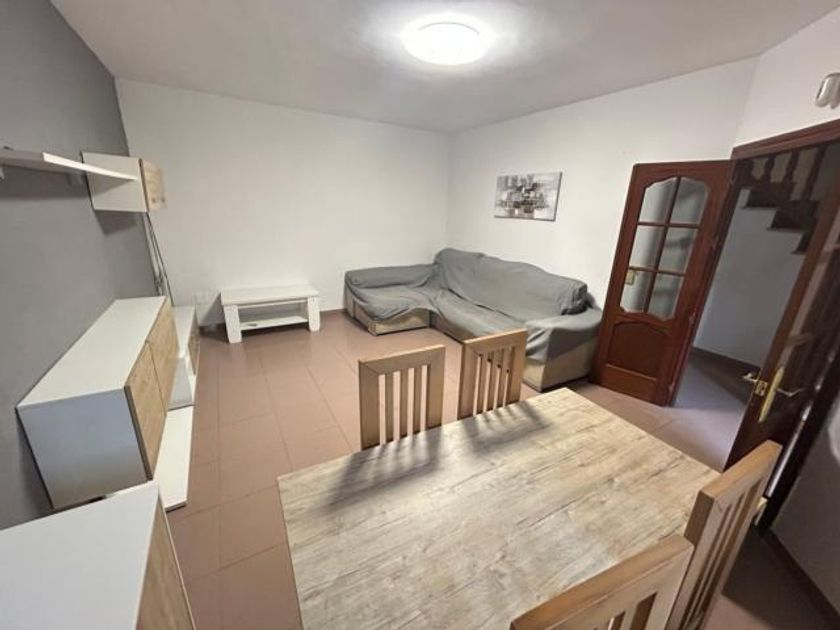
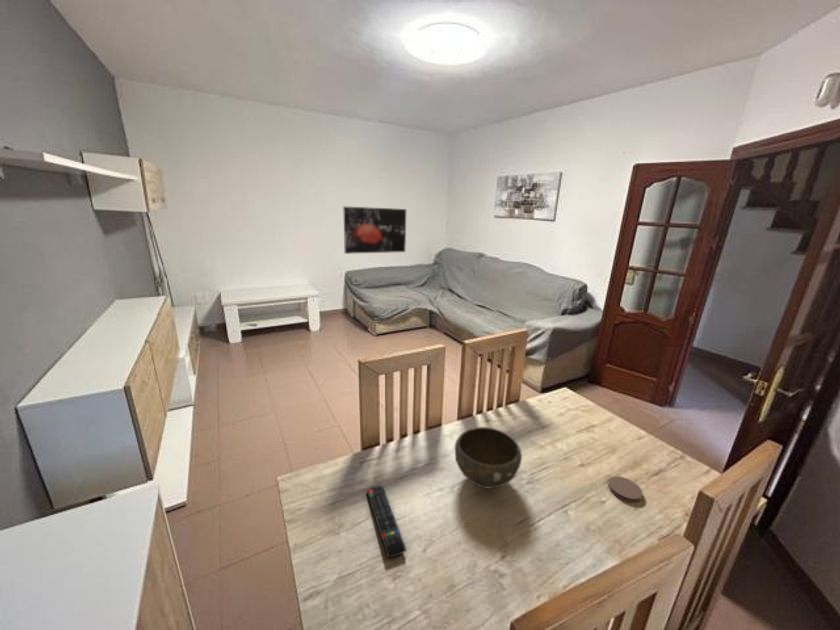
+ coaster [607,475,644,503]
+ remote control [366,485,407,559]
+ bowl [454,426,523,490]
+ wall art [342,206,407,255]
